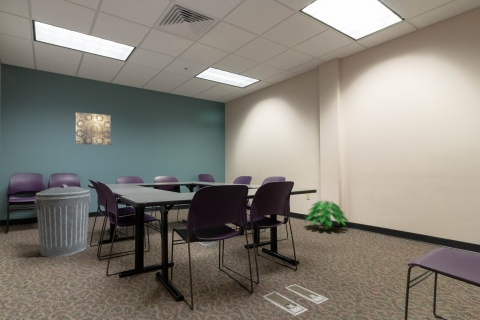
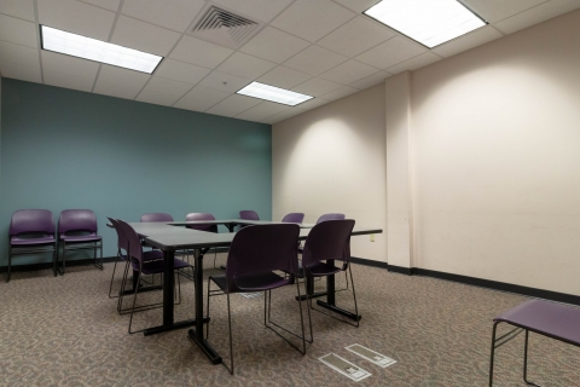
- trash can [34,184,91,258]
- indoor plant [303,200,350,230]
- wall art [75,111,112,146]
